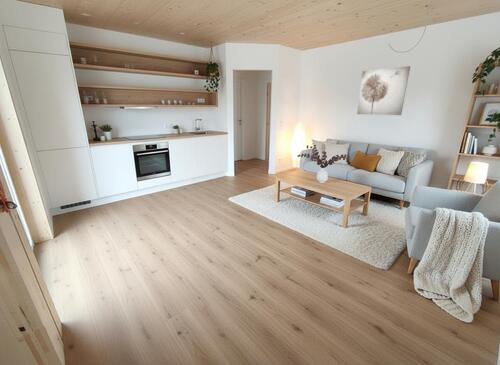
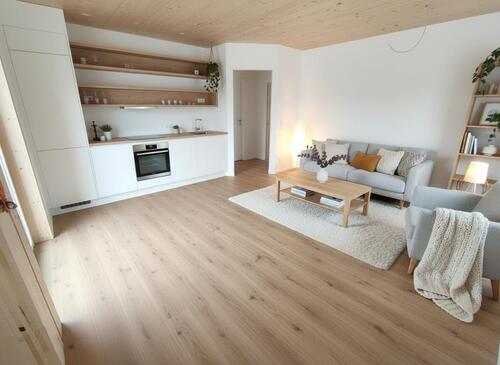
- wall art [356,65,411,116]
